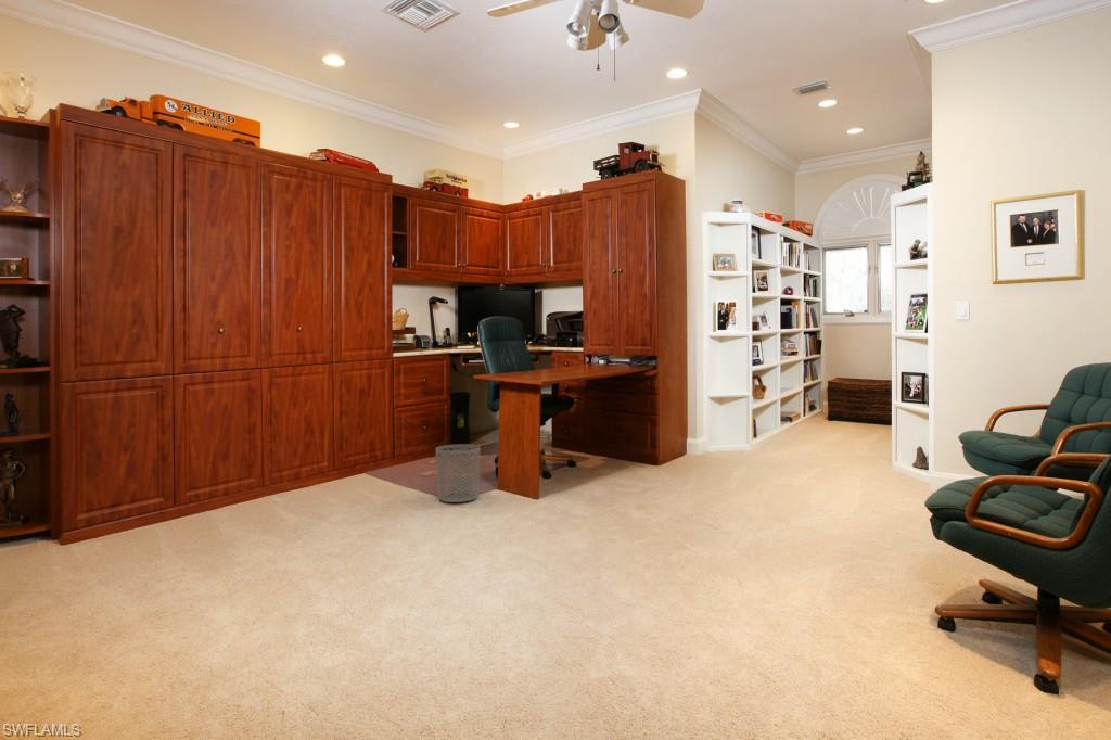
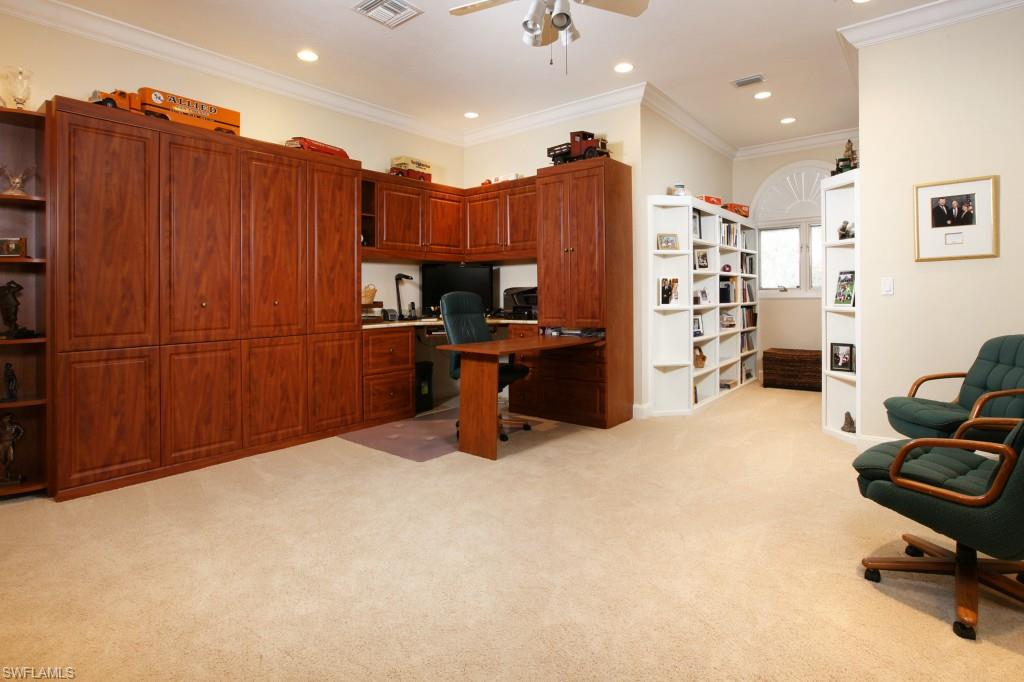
- waste bin [435,443,481,503]
